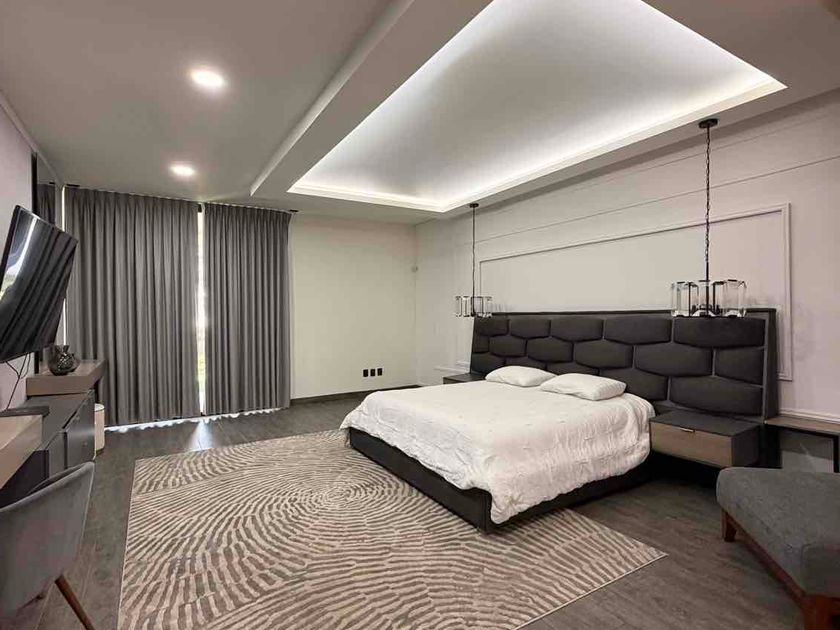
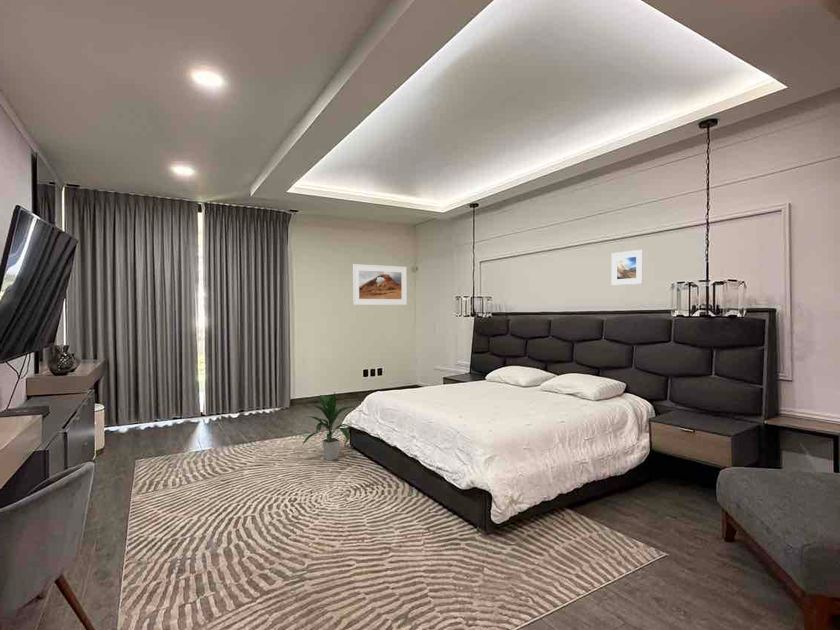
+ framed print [610,249,644,287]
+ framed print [352,263,408,306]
+ indoor plant [301,392,357,461]
